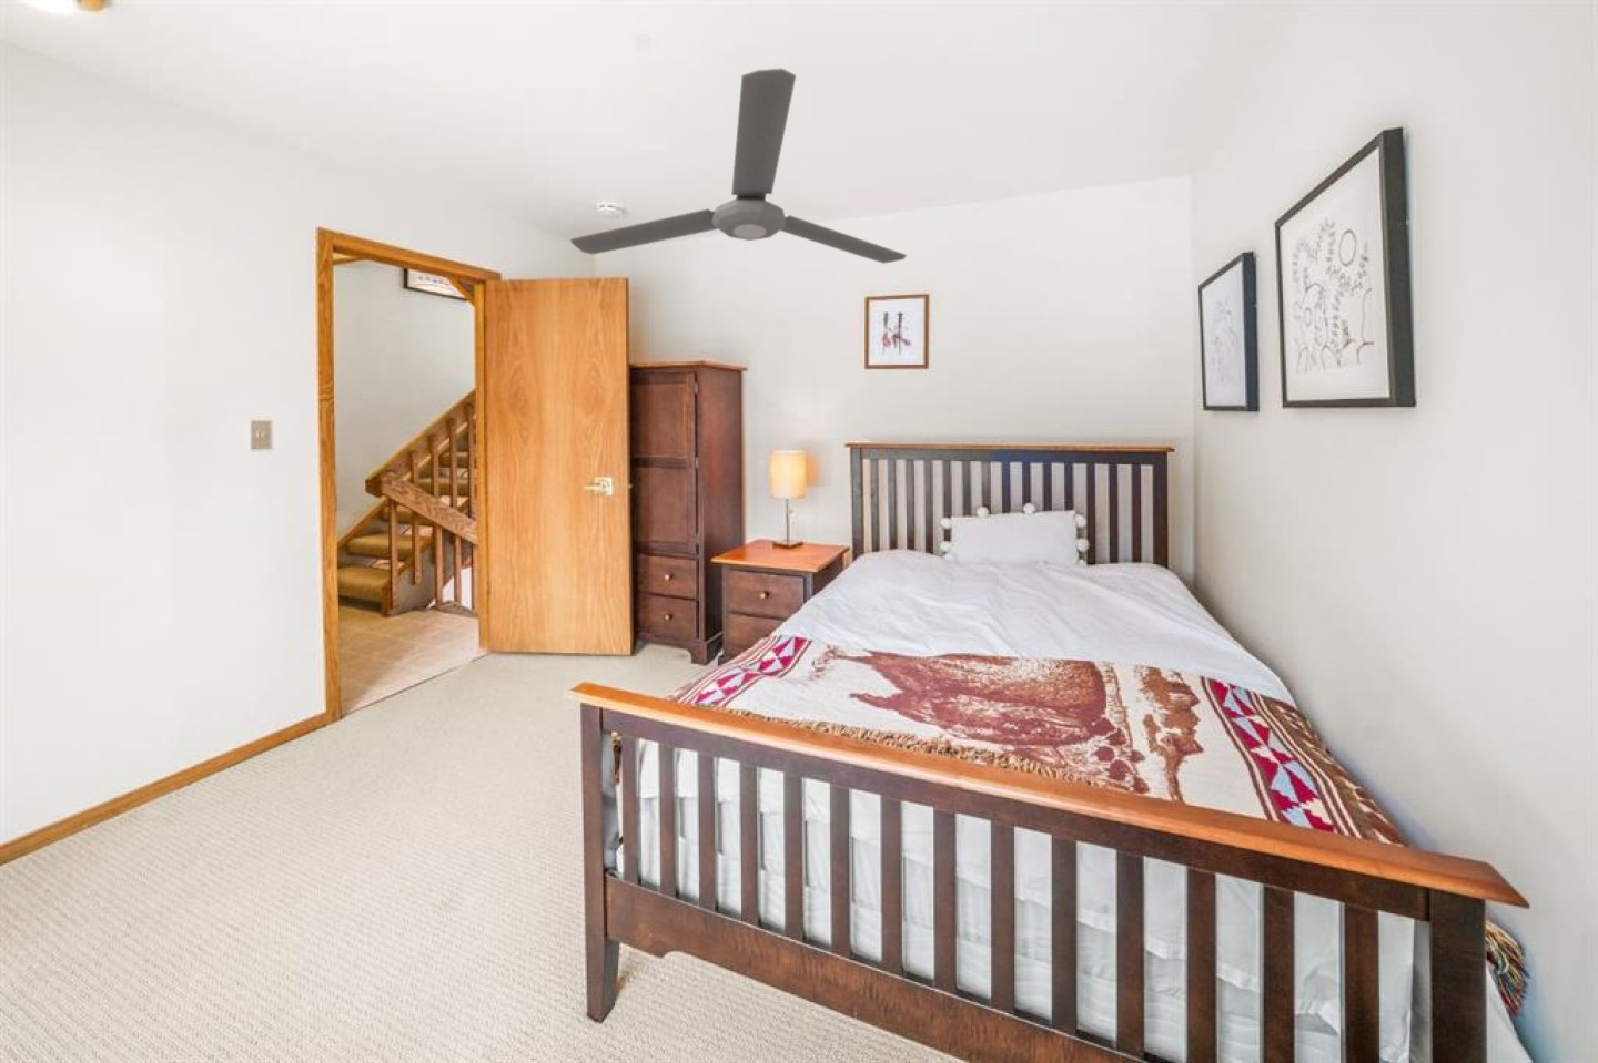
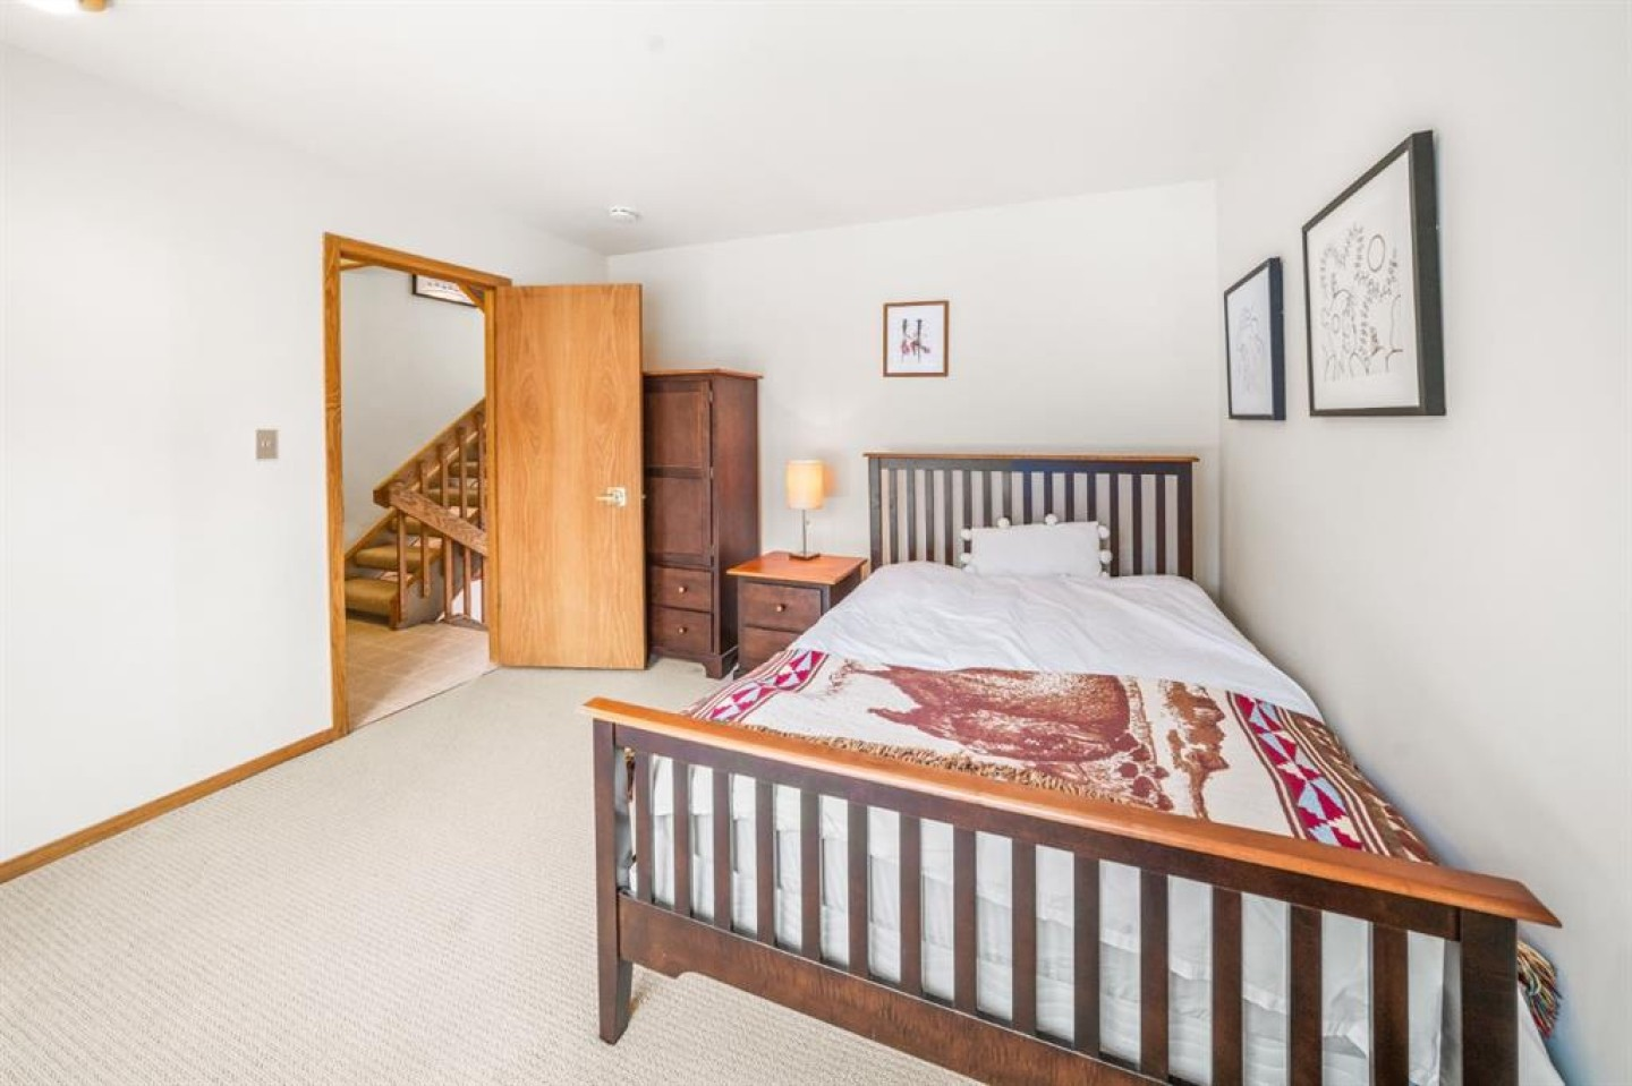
- ceiling fan [570,68,908,265]
